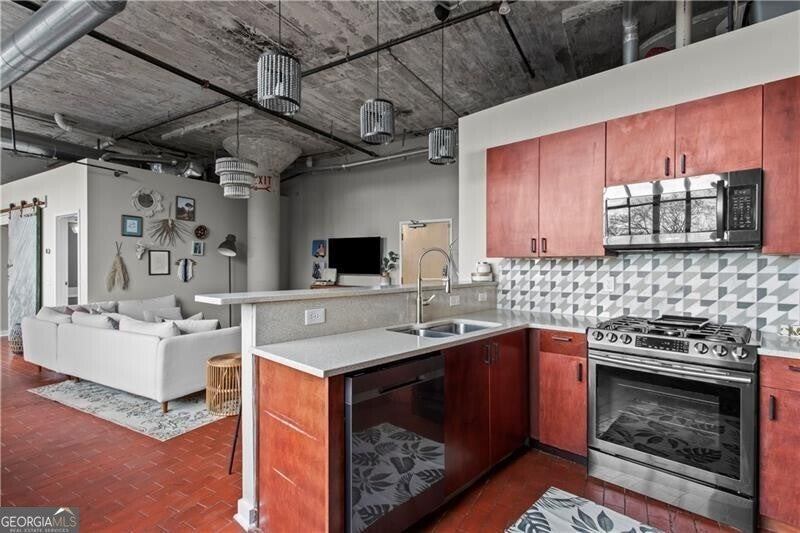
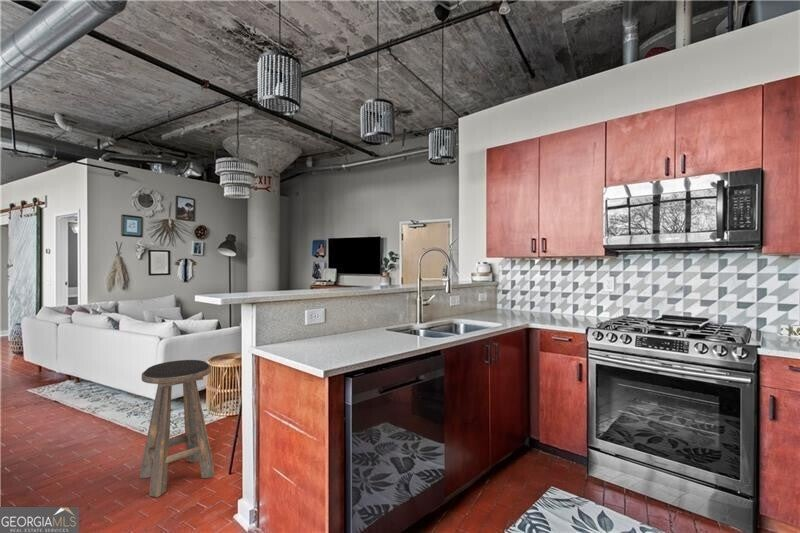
+ stool [139,359,215,498]
